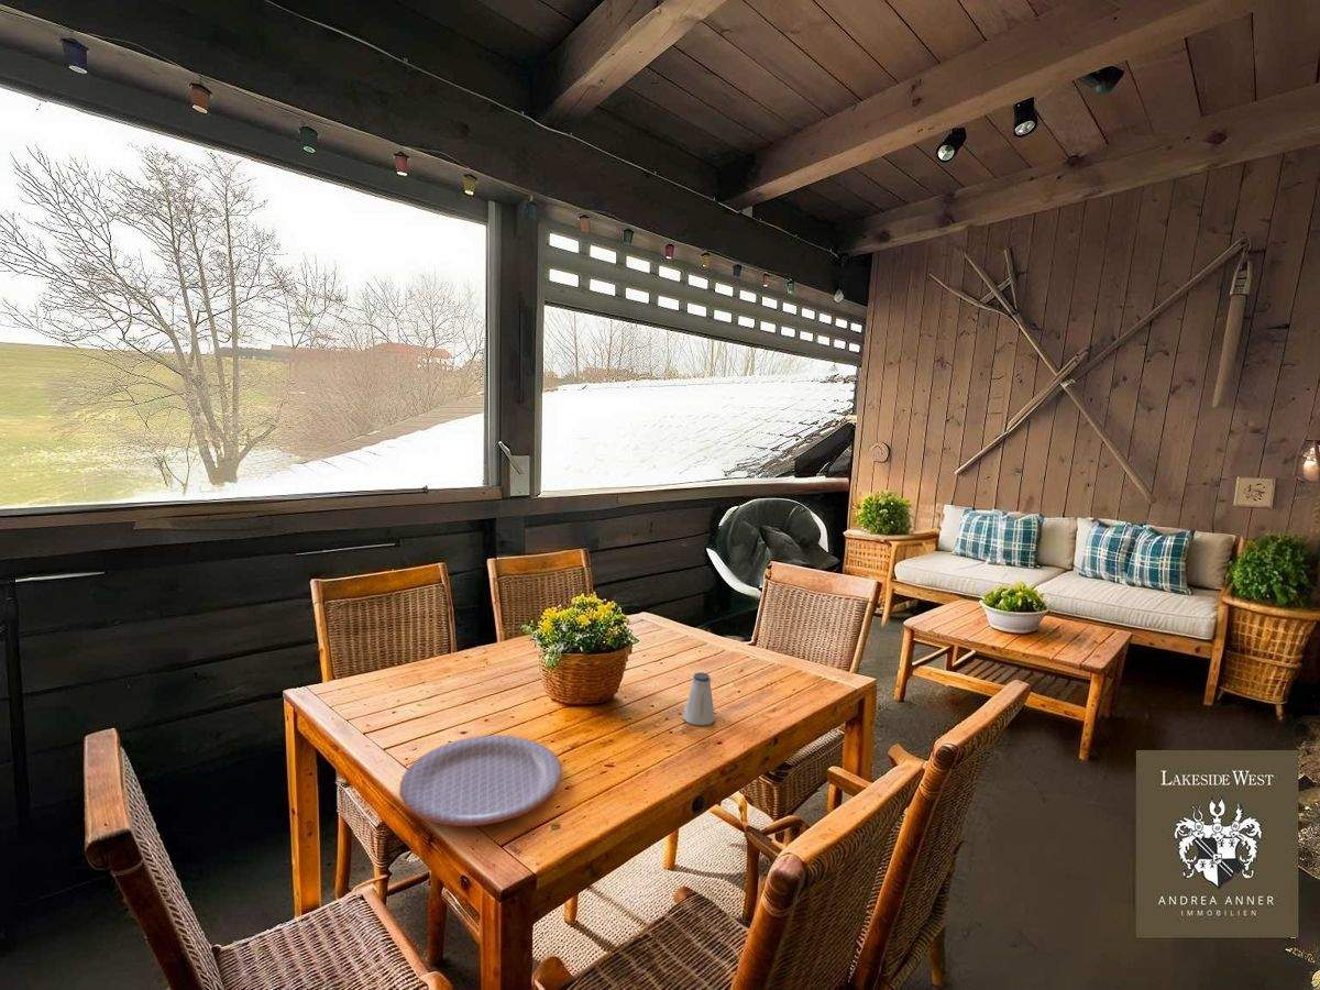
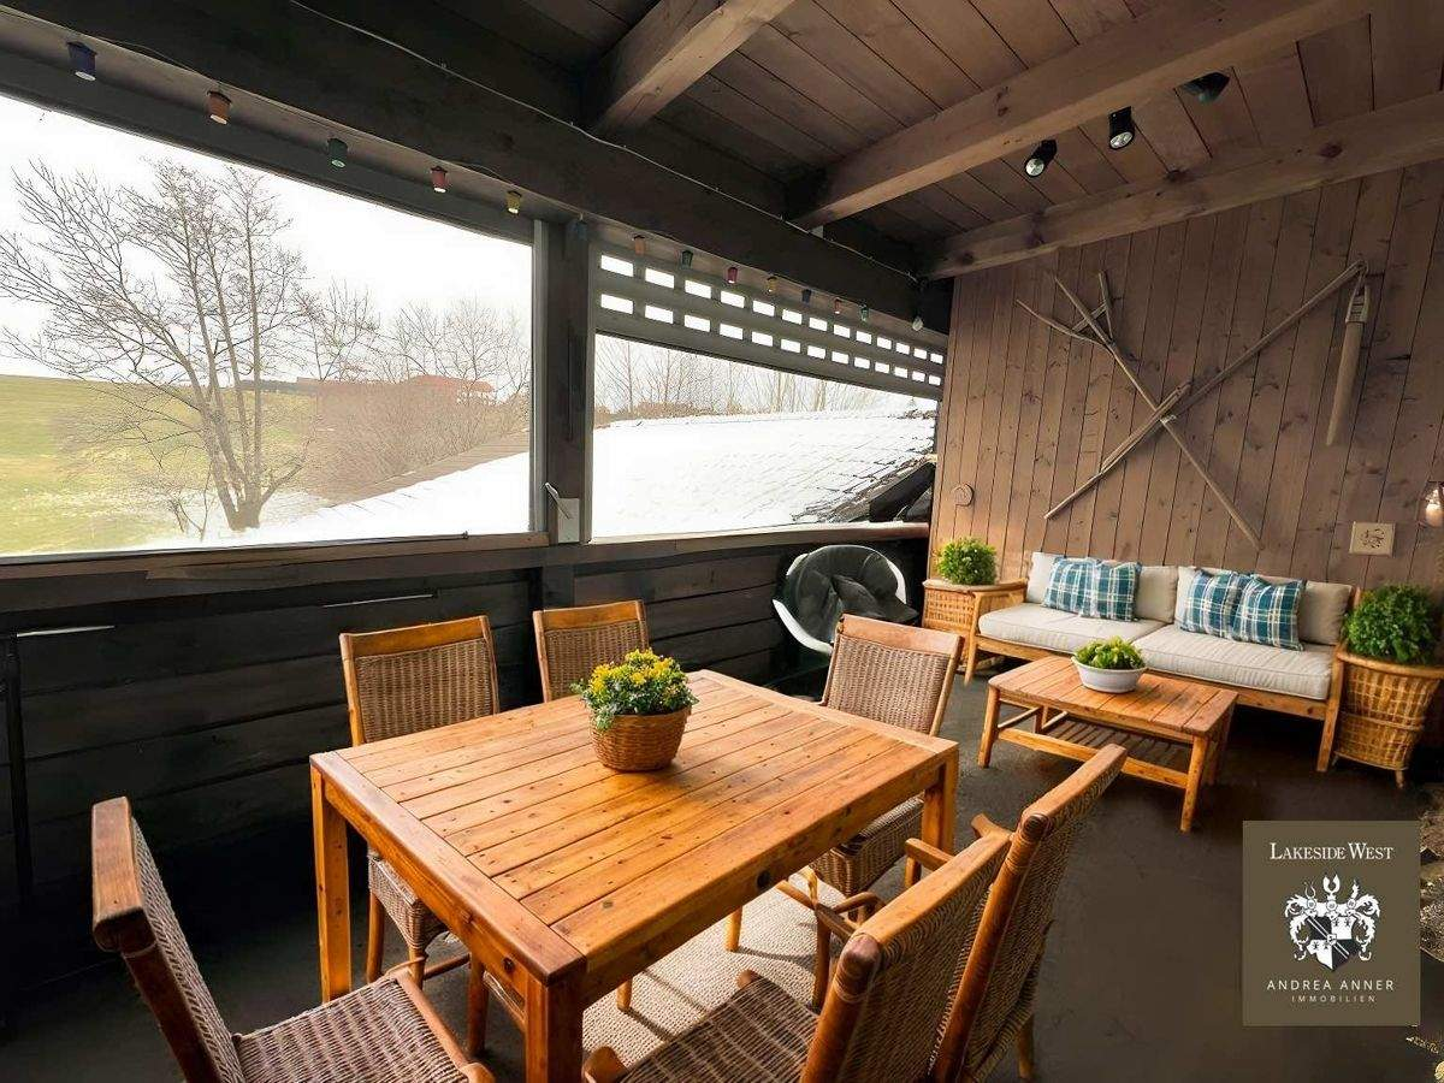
- plate [398,734,563,827]
- saltshaker [682,671,716,726]
